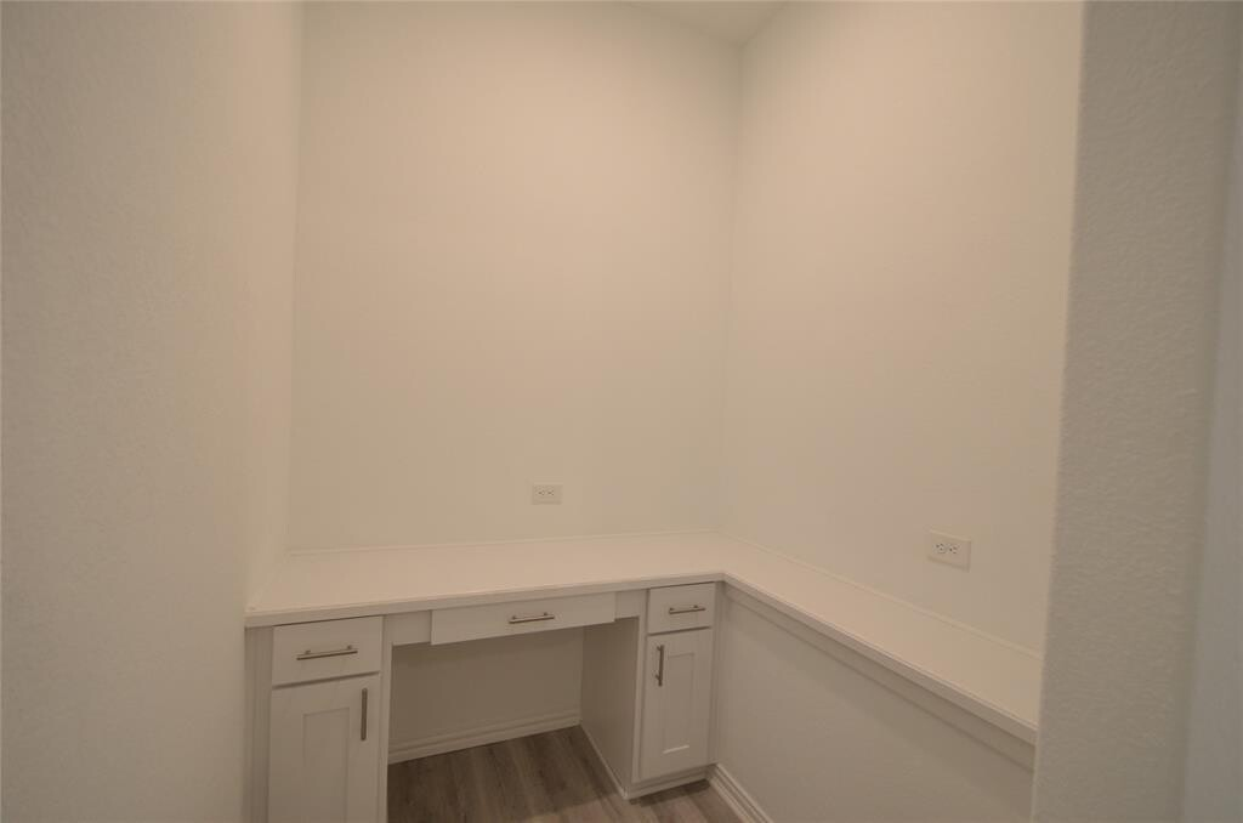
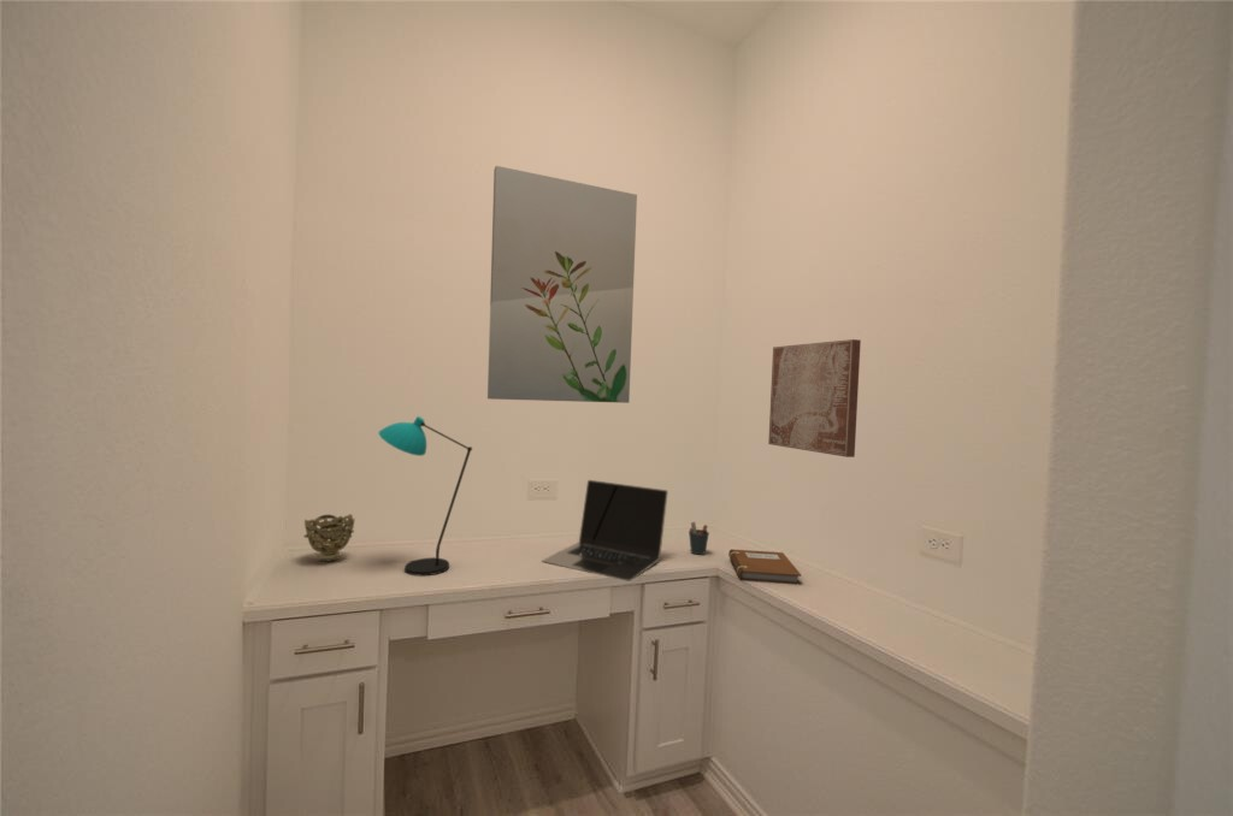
+ wall art [767,338,862,459]
+ wall art [486,165,638,404]
+ decorative bowl [302,513,356,563]
+ pen holder [688,521,710,556]
+ desk lamp [377,415,473,576]
+ notebook [727,548,802,586]
+ laptop [541,479,669,583]
